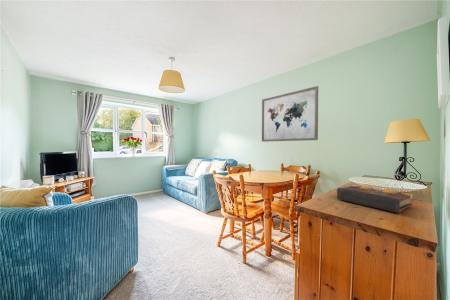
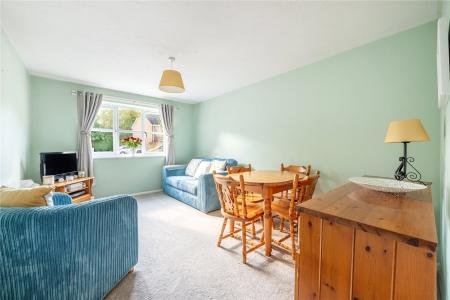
- book [336,184,415,214]
- wall art [261,85,319,143]
